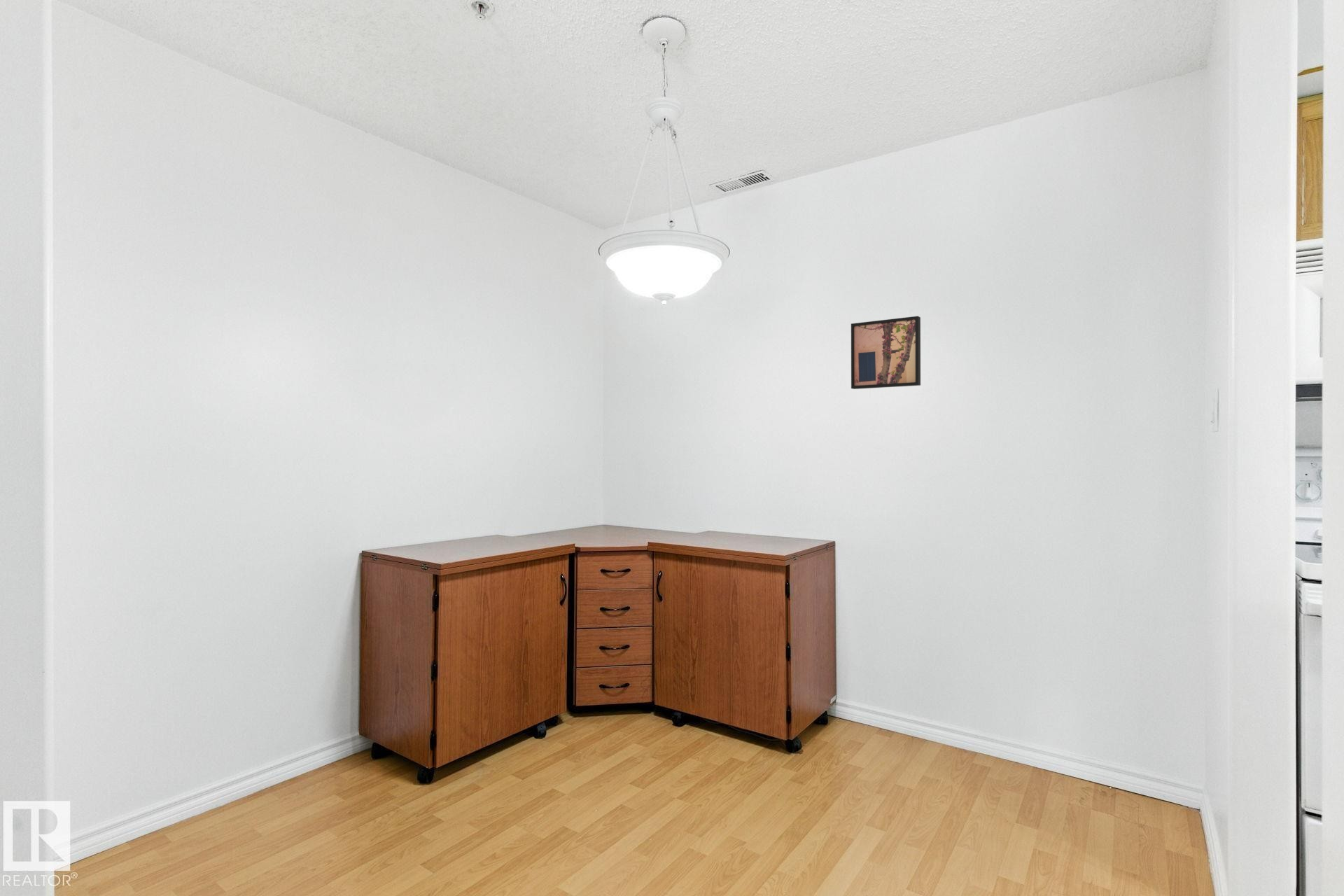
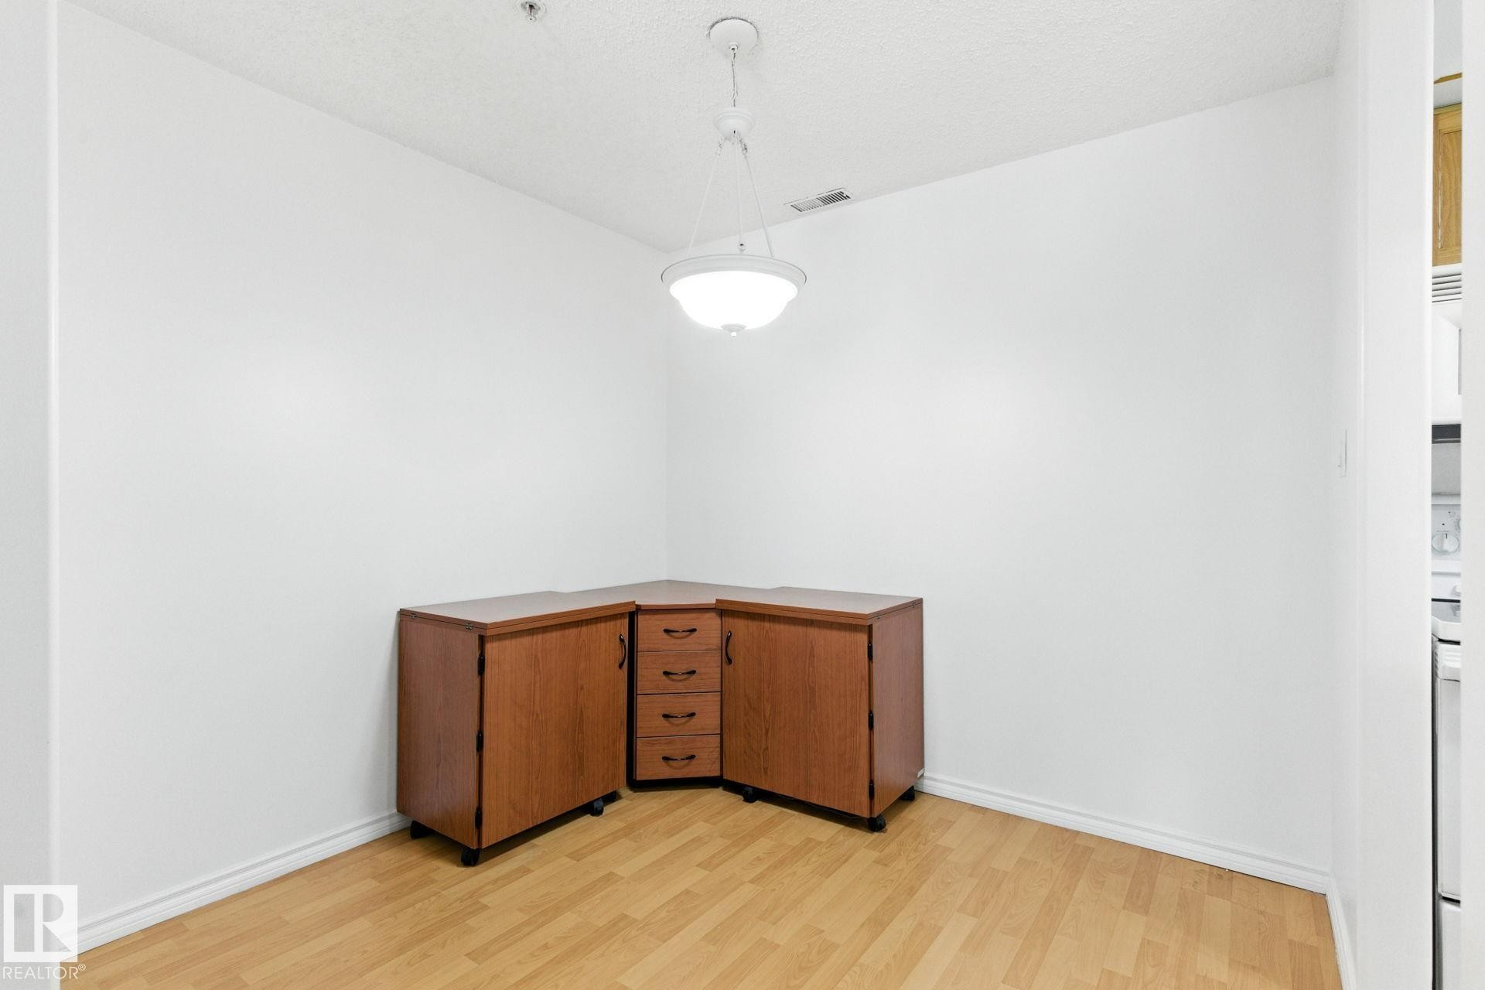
- wall art [851,316,921,390]
